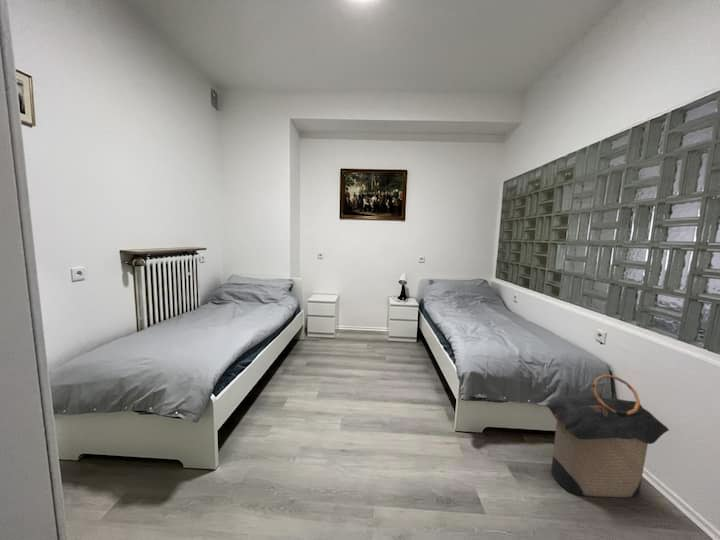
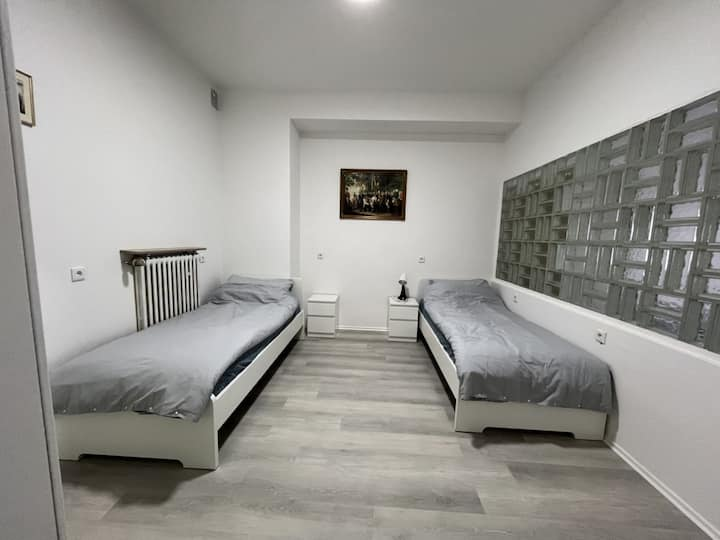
- laundry hamper [543,374,670,498]
